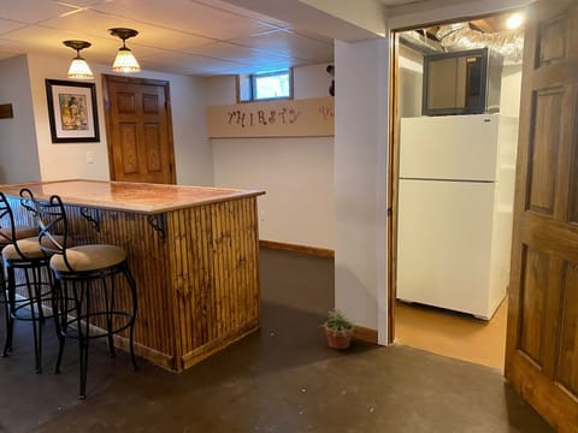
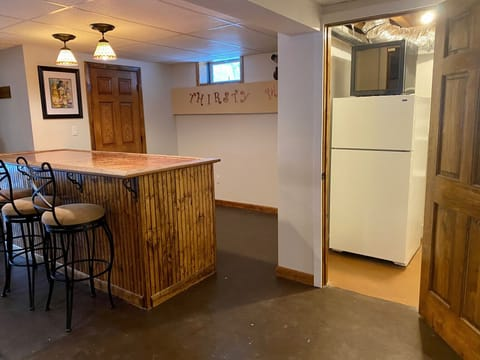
- potted plant [317,307,365,350]
